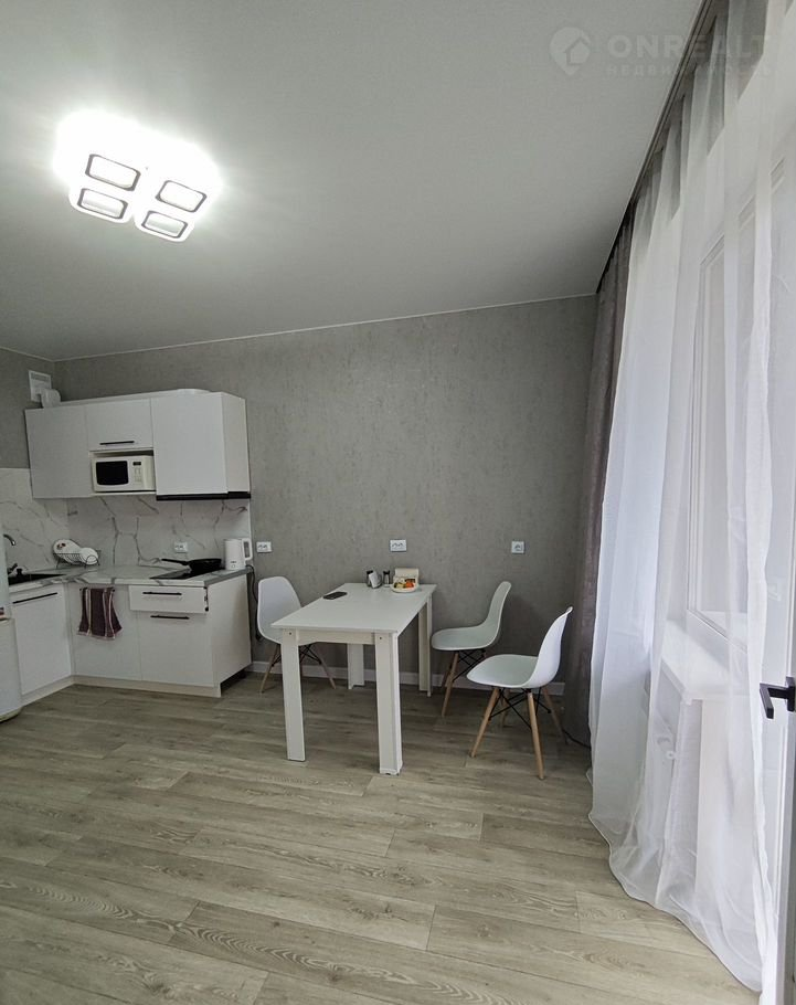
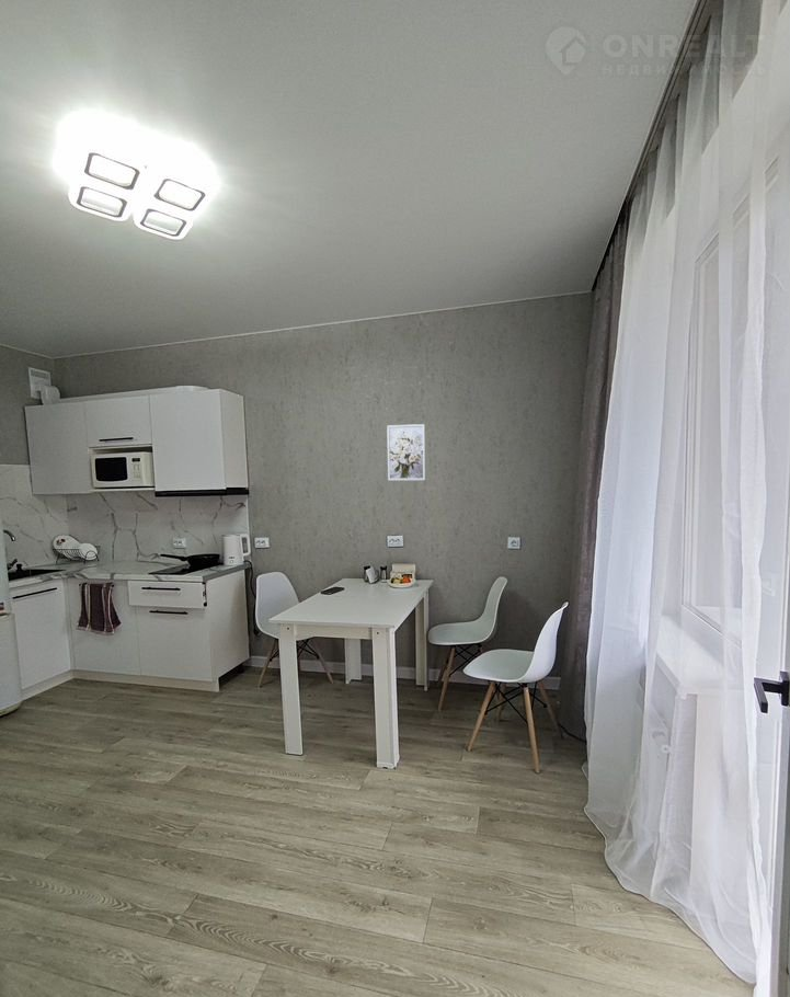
+ wall art [386,423,426,481]
